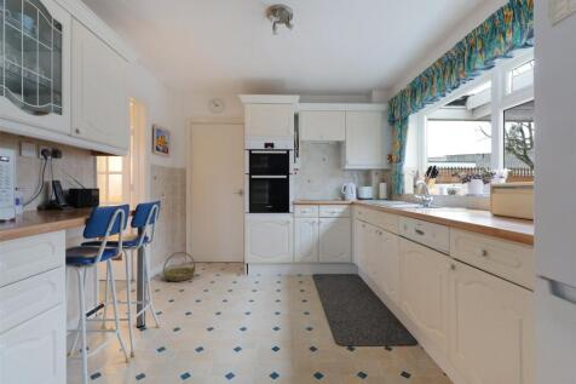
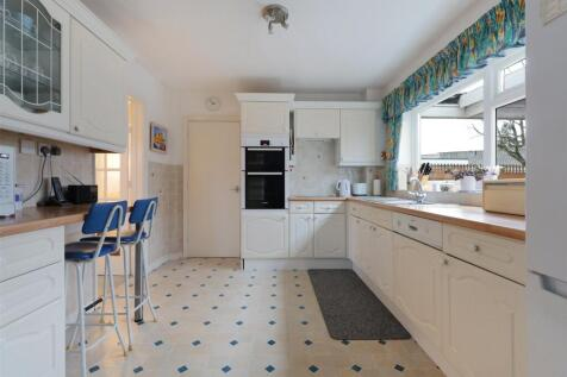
- basket [162,251,197,282]
